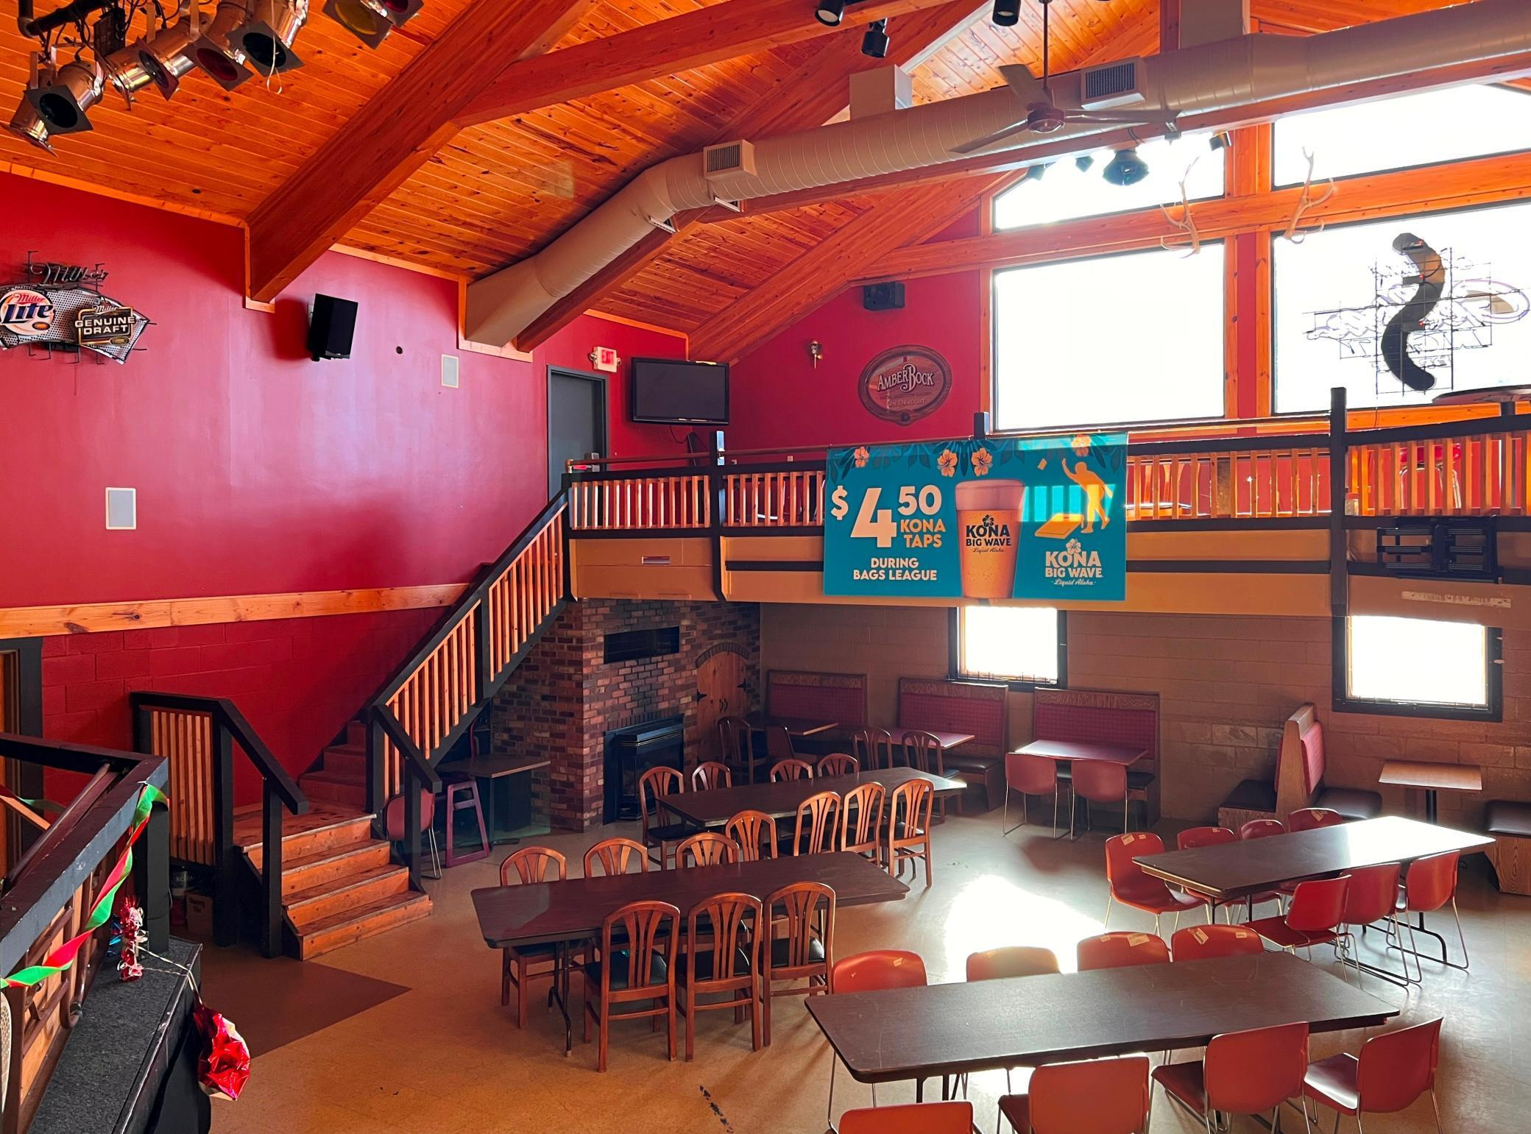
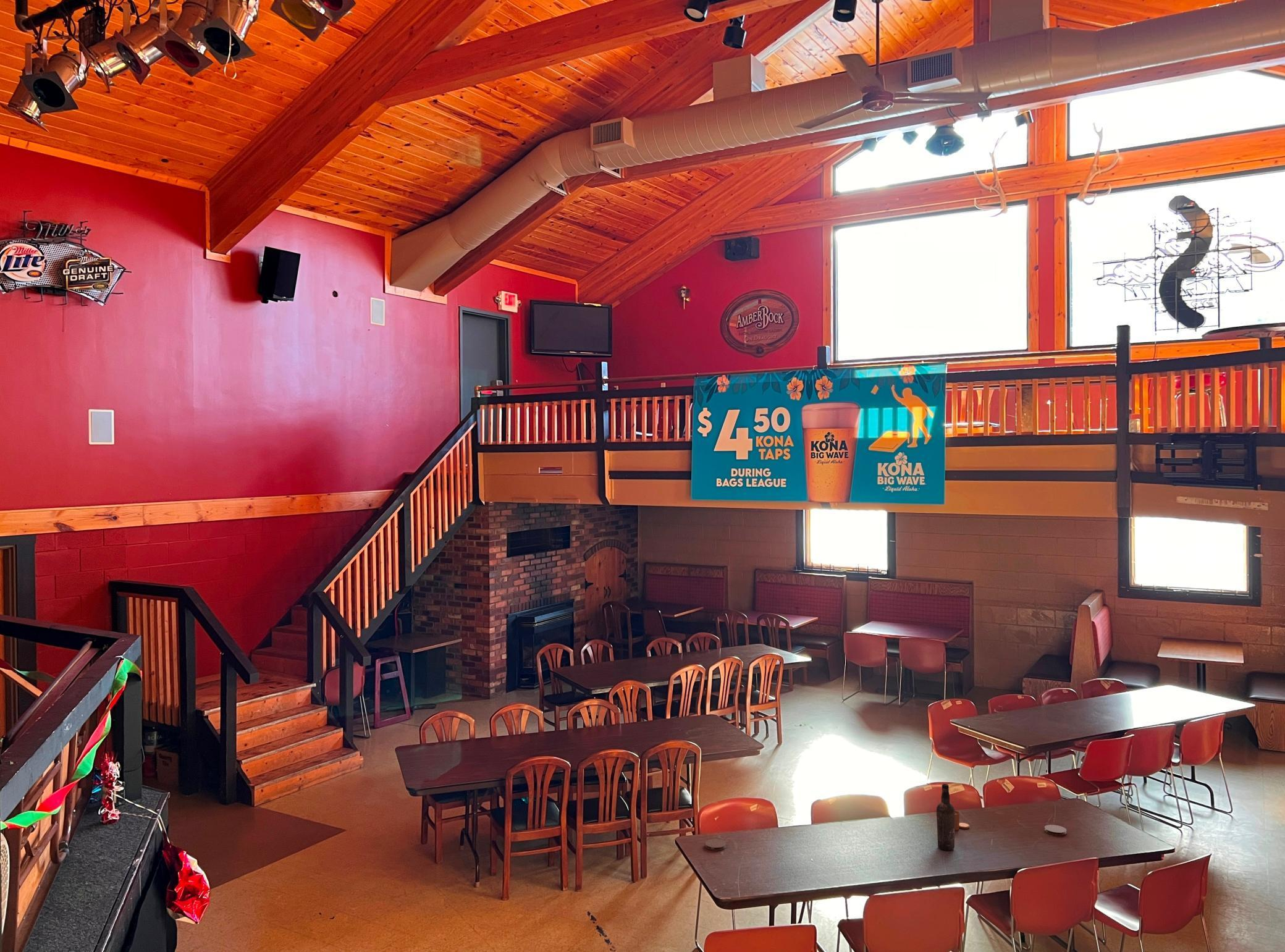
+ coaster [1044,824,1067,836]
+ beer bottle [936,783,955,851]
+ candle [954,810,970,831]
+ coaster [704,838,727,851]
